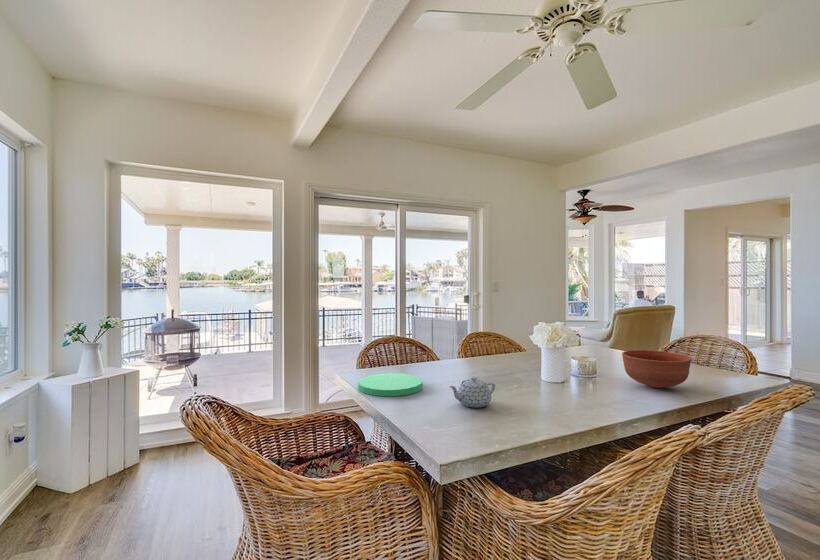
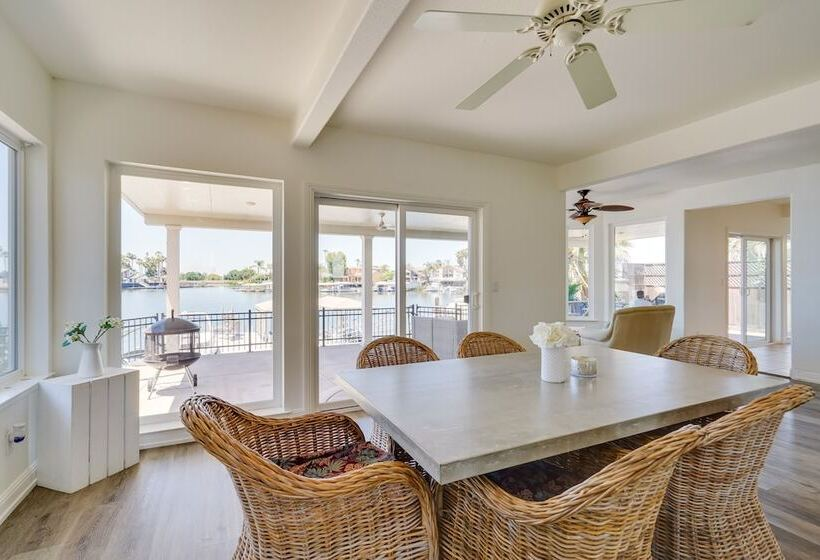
- plate [357,372,423,397]
- teapot [448,376,496,408]
- bowl [621,349,693,390]
